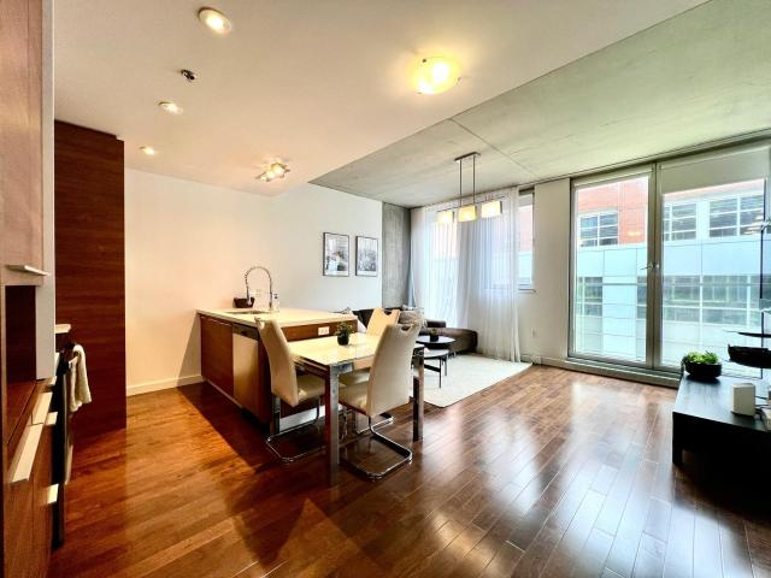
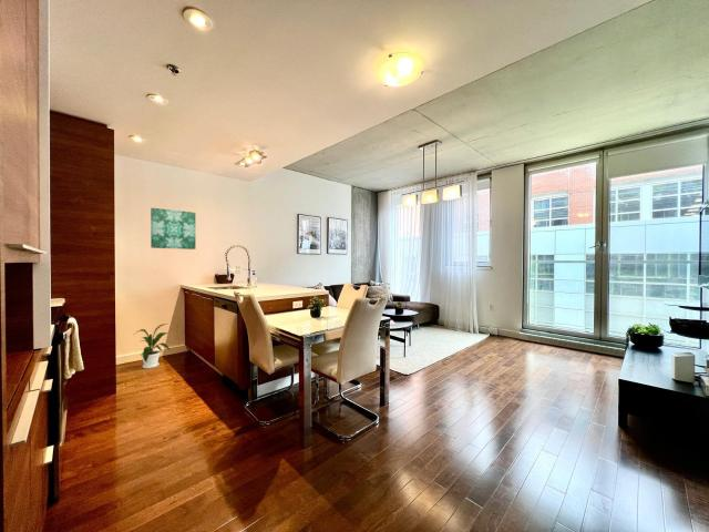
+ house plant [134,323,171,370]
+ wall art [150,207,196,250]
